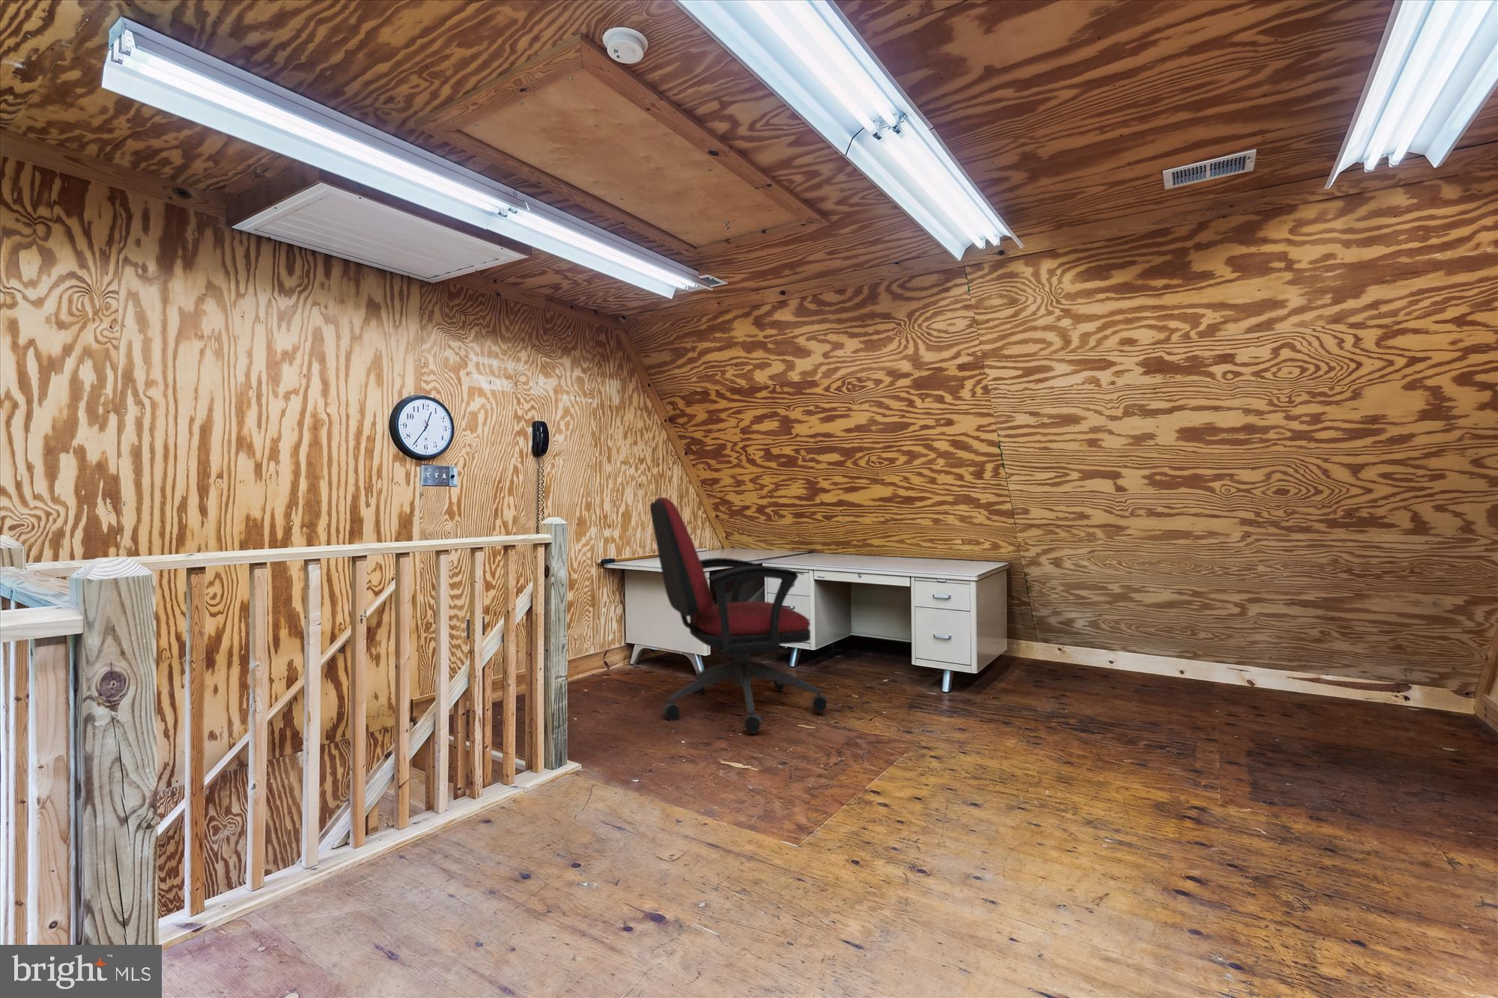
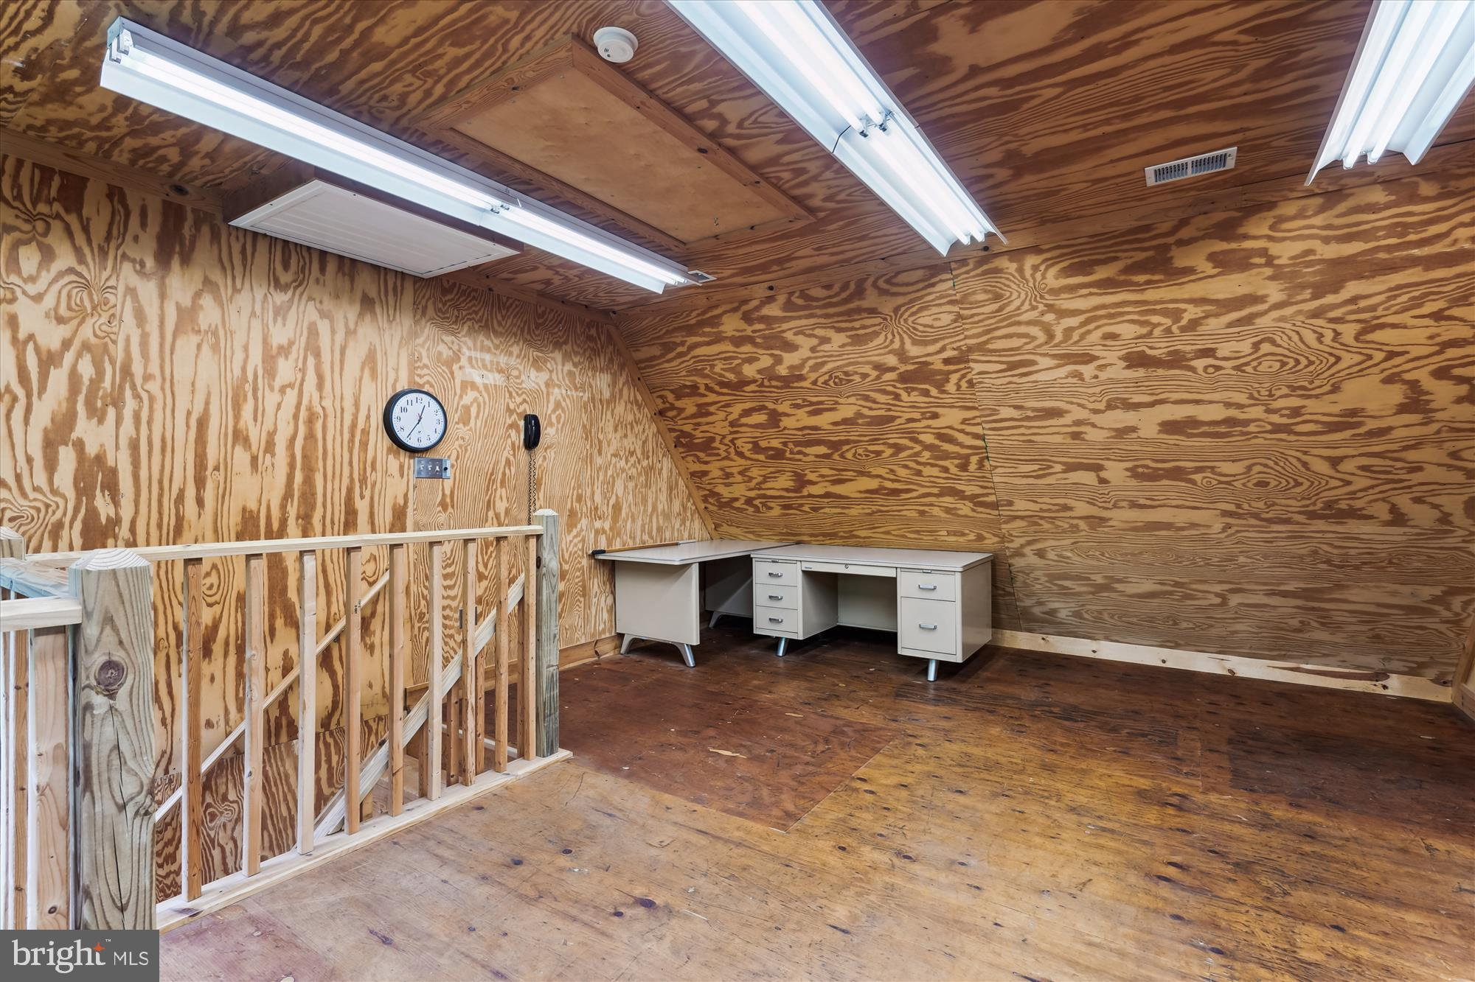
- office chair [649,497,829,734]
